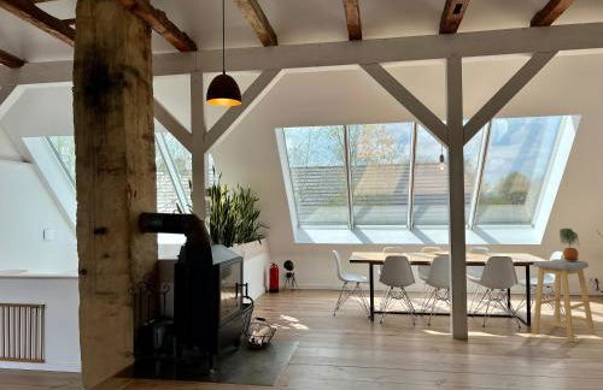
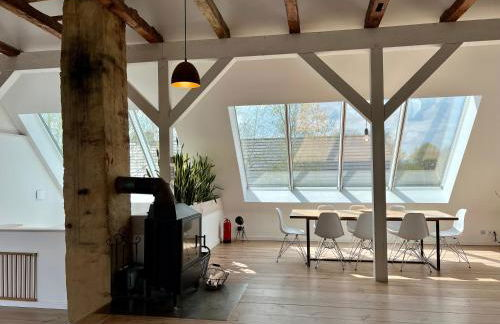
- potted plant [558,228,581,261]
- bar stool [532,258,596,343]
